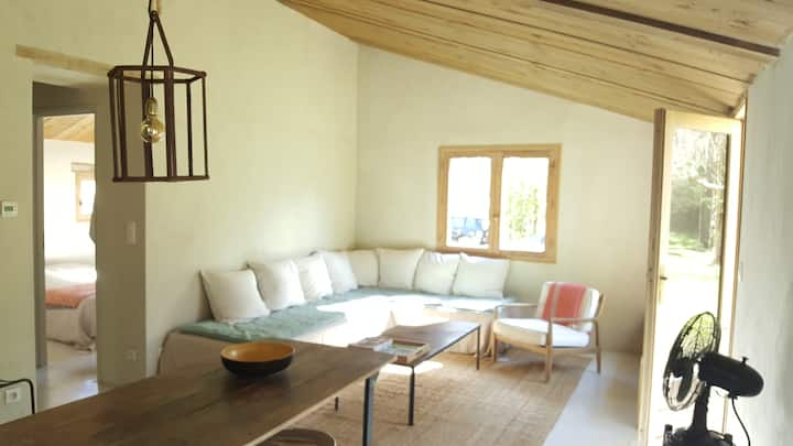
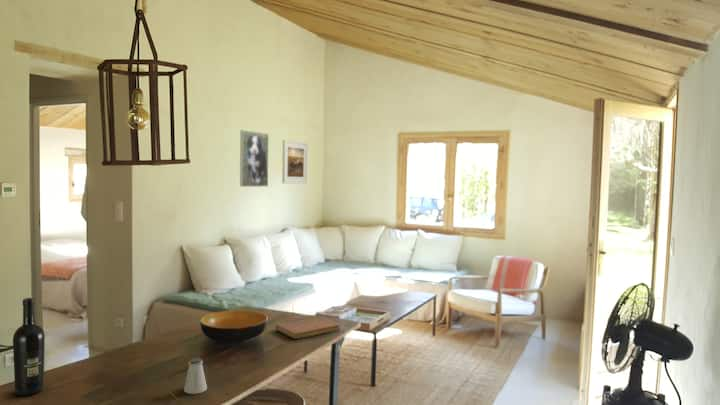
+ saltshaker [183,357,208,395]
+ wine bottle [12,297,46,397]
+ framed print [281,139,309,184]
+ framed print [239,129,270,188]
+ notebook [275,316,341,340]
